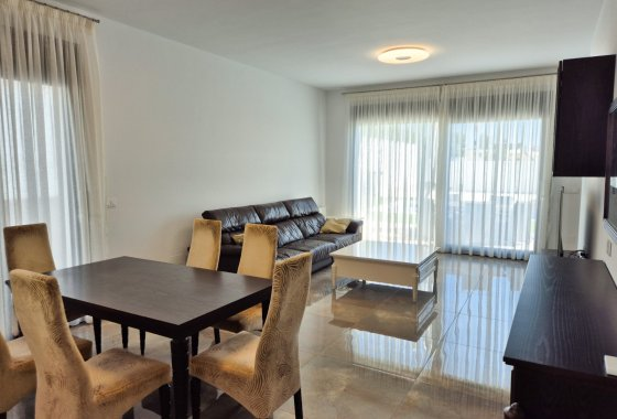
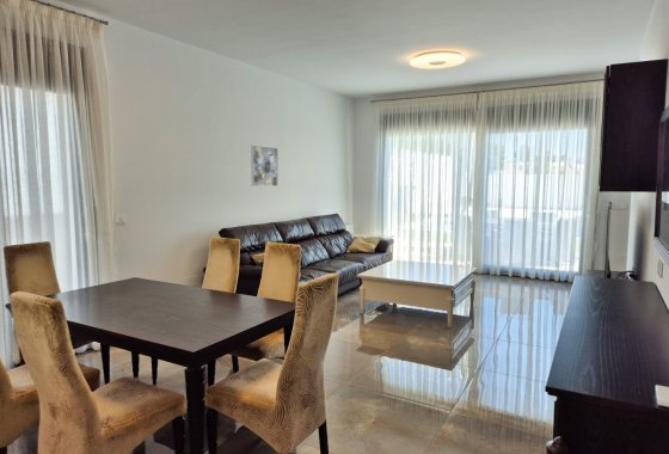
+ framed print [250,143,280,188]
